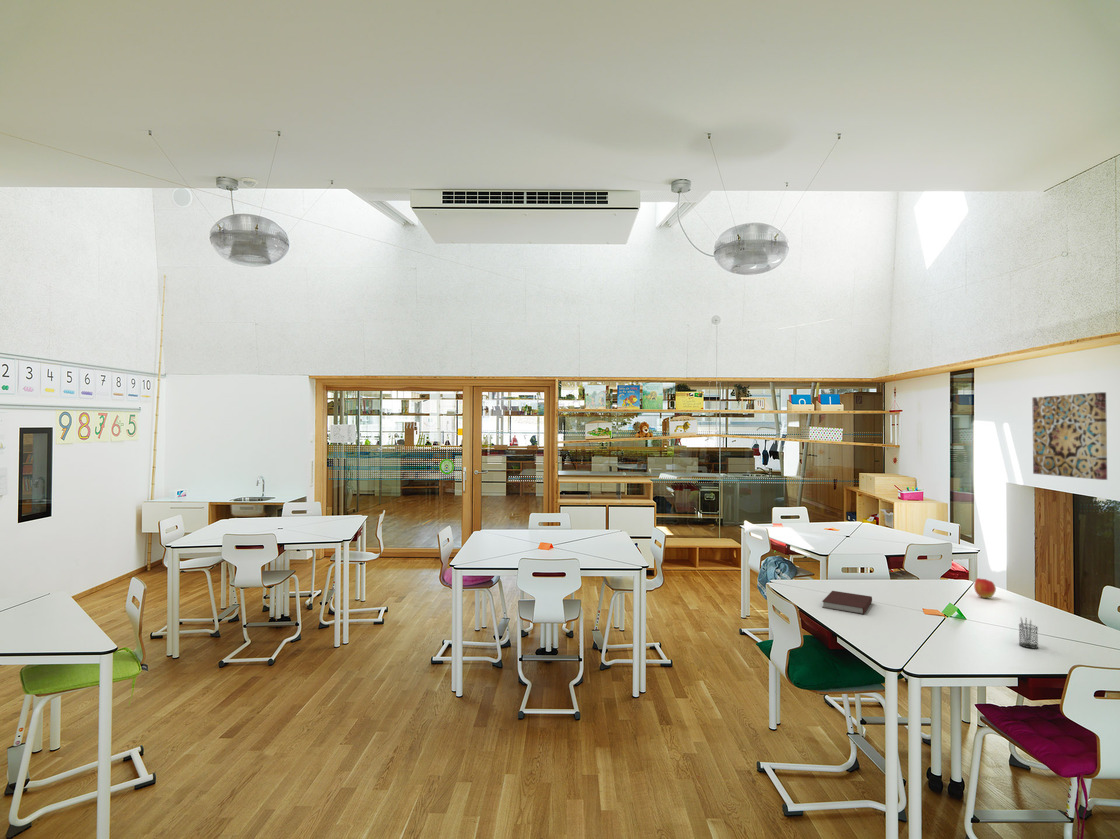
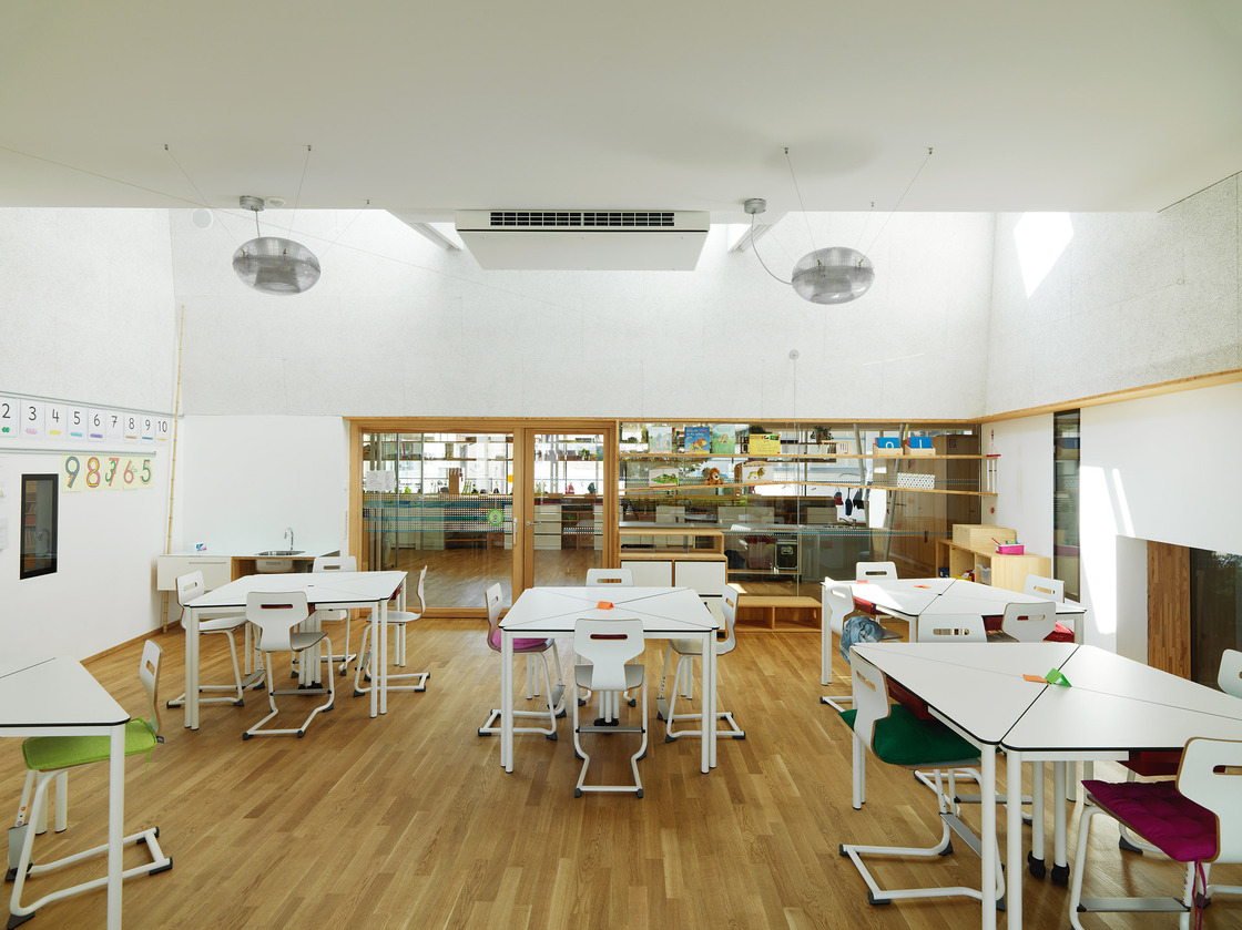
- notebook [821,590,873,615]
- wall art [1031,391,1108,481]
- apple [973,577,997,599]
- pencil holder [1018,616,1039,650]
